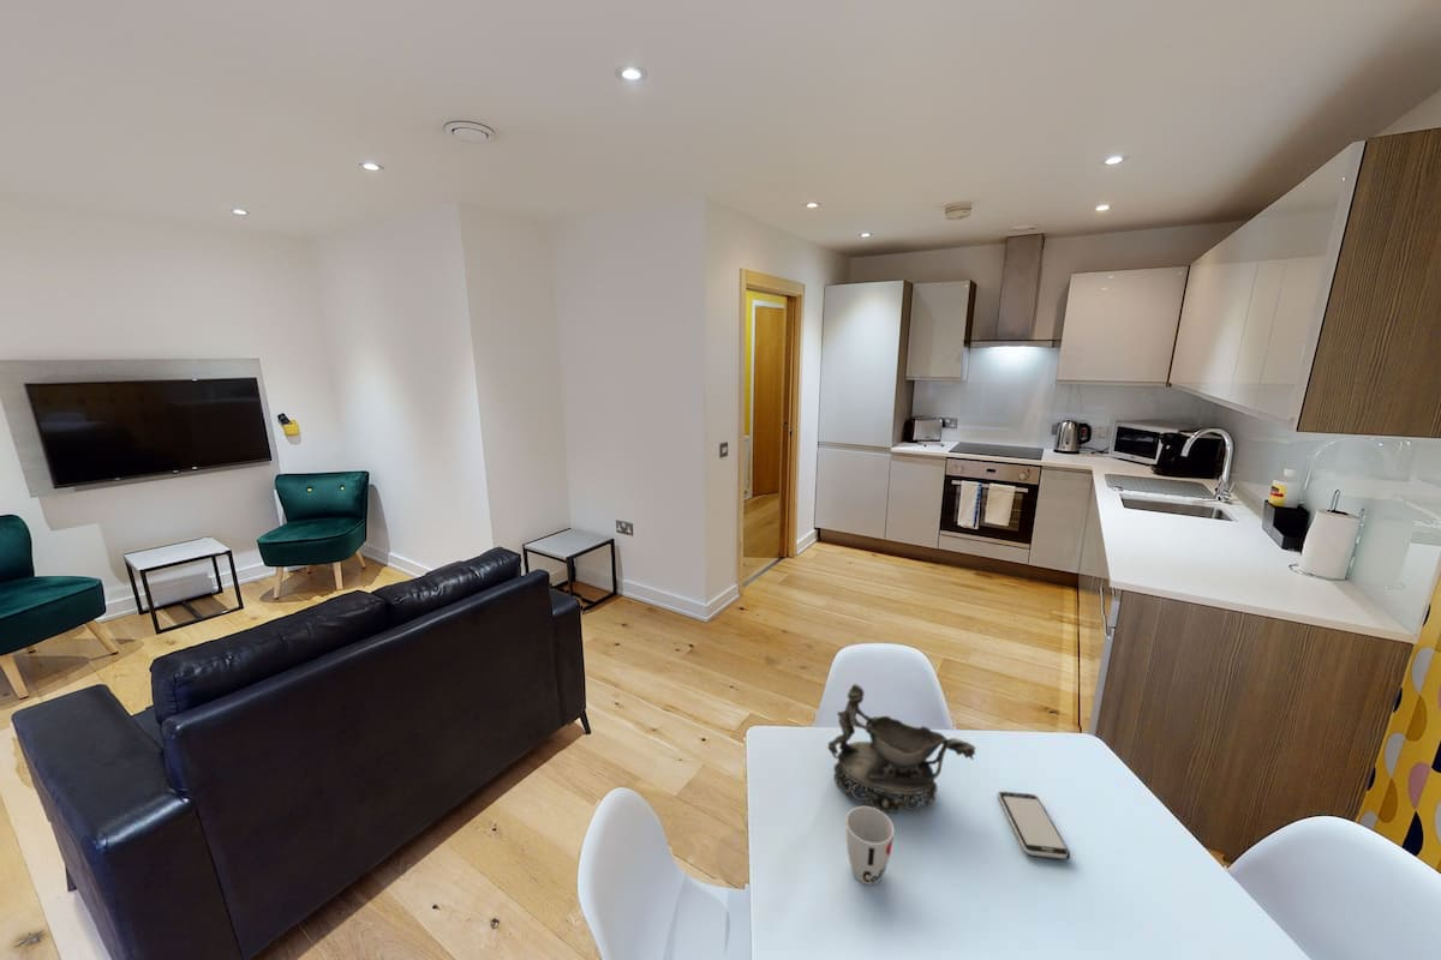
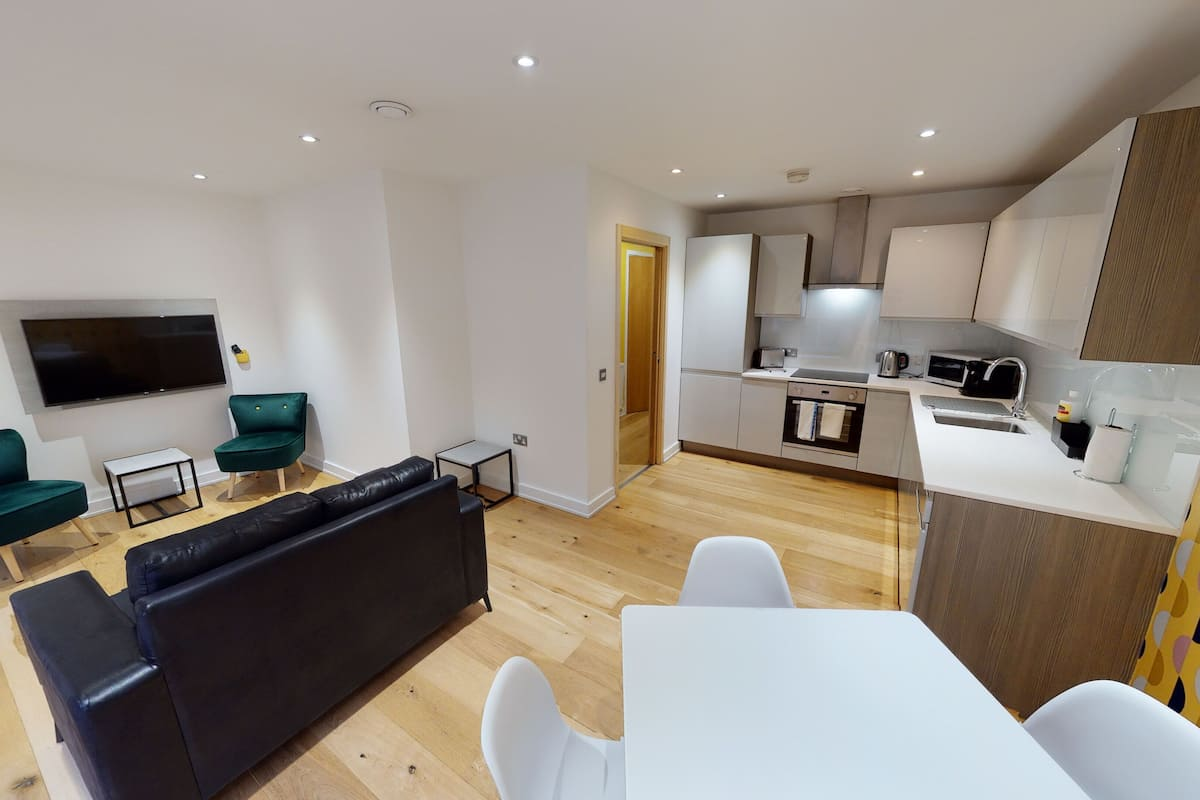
- smartphone [997,791,1071,860]
- cup [845,805,895,886]
- decorative bowl [826,683,977,814]
